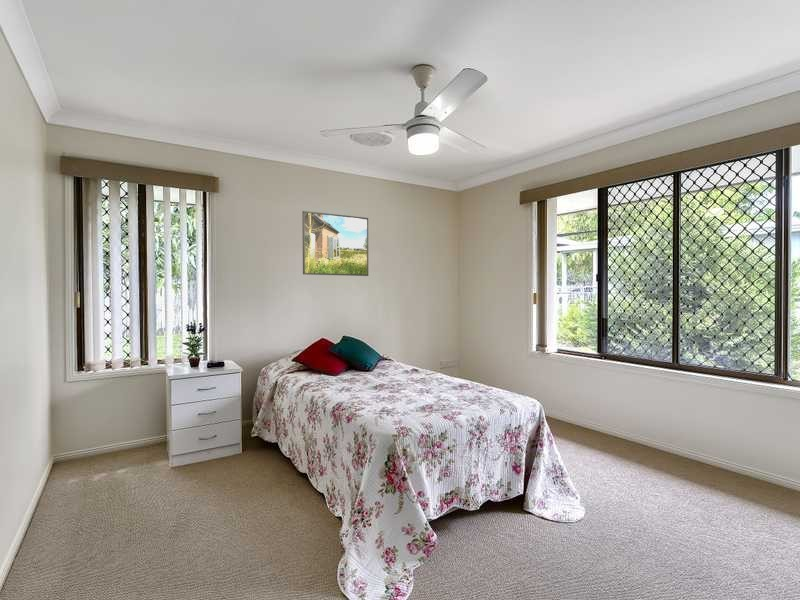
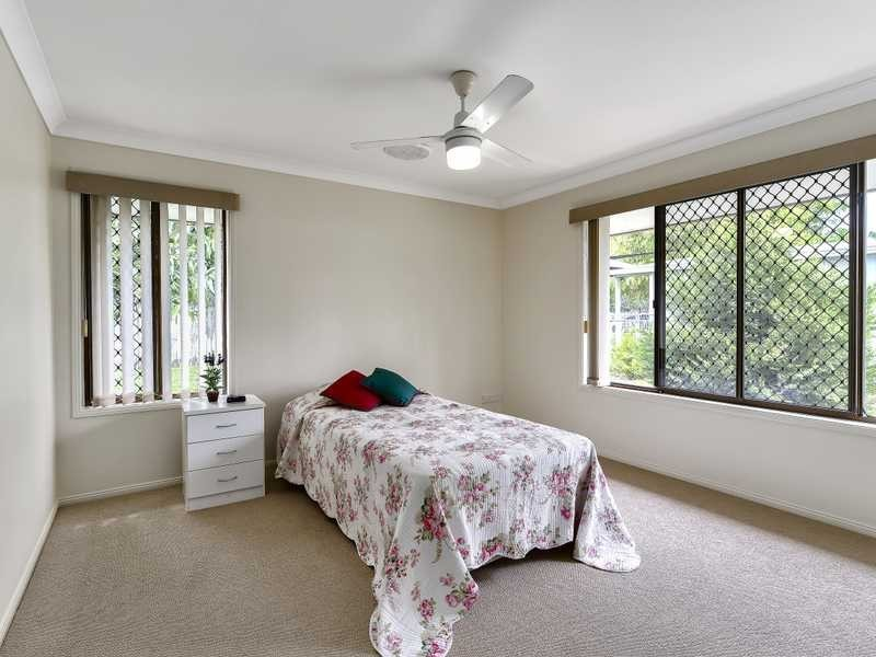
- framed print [302,210,369,277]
